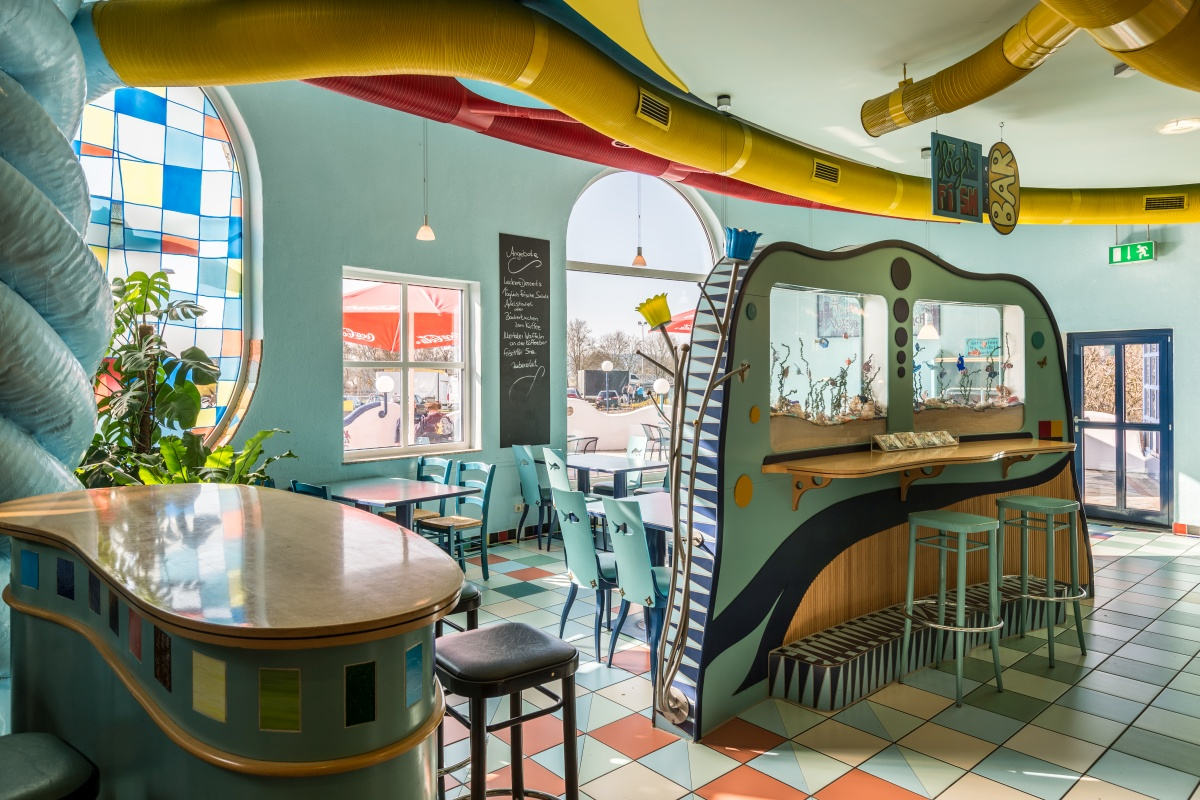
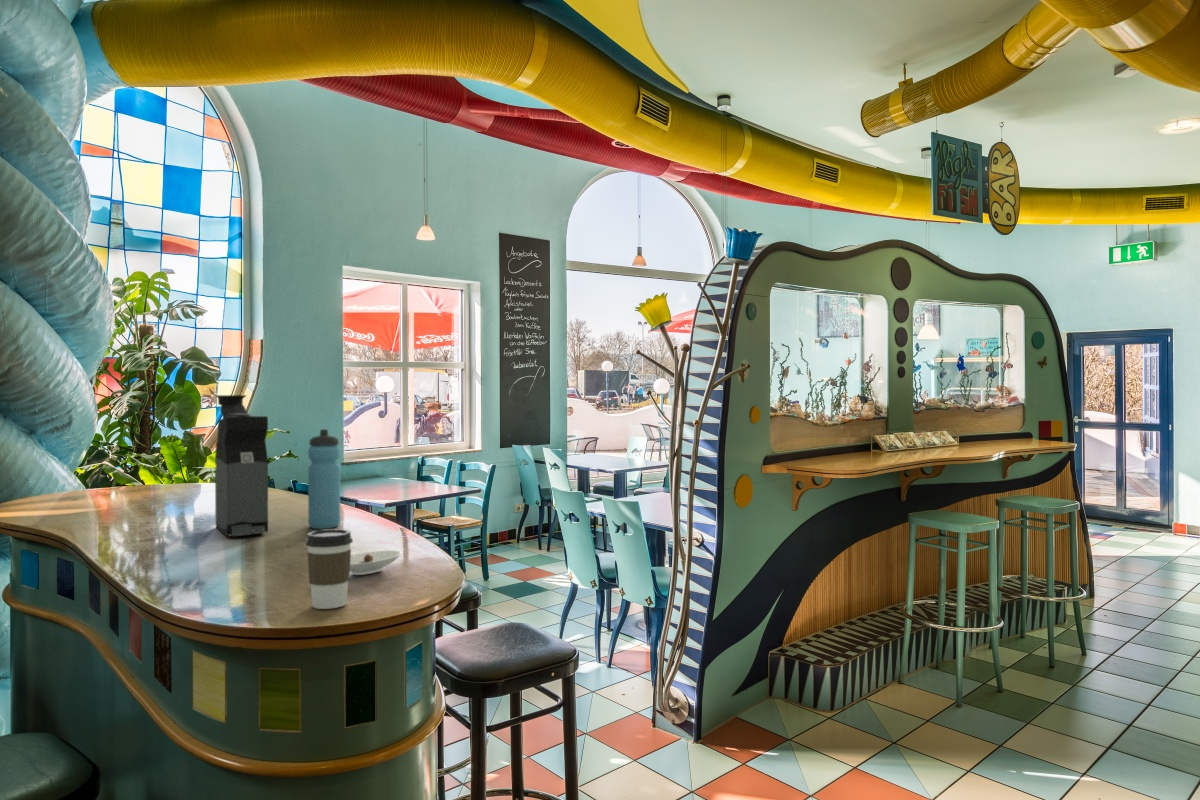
+ saucer [350,549,403,576]
+ coffee maker [214,394,269,538]
+ coffee cup [305,528,354,610]
+ water bottle [307,428,341,530]
